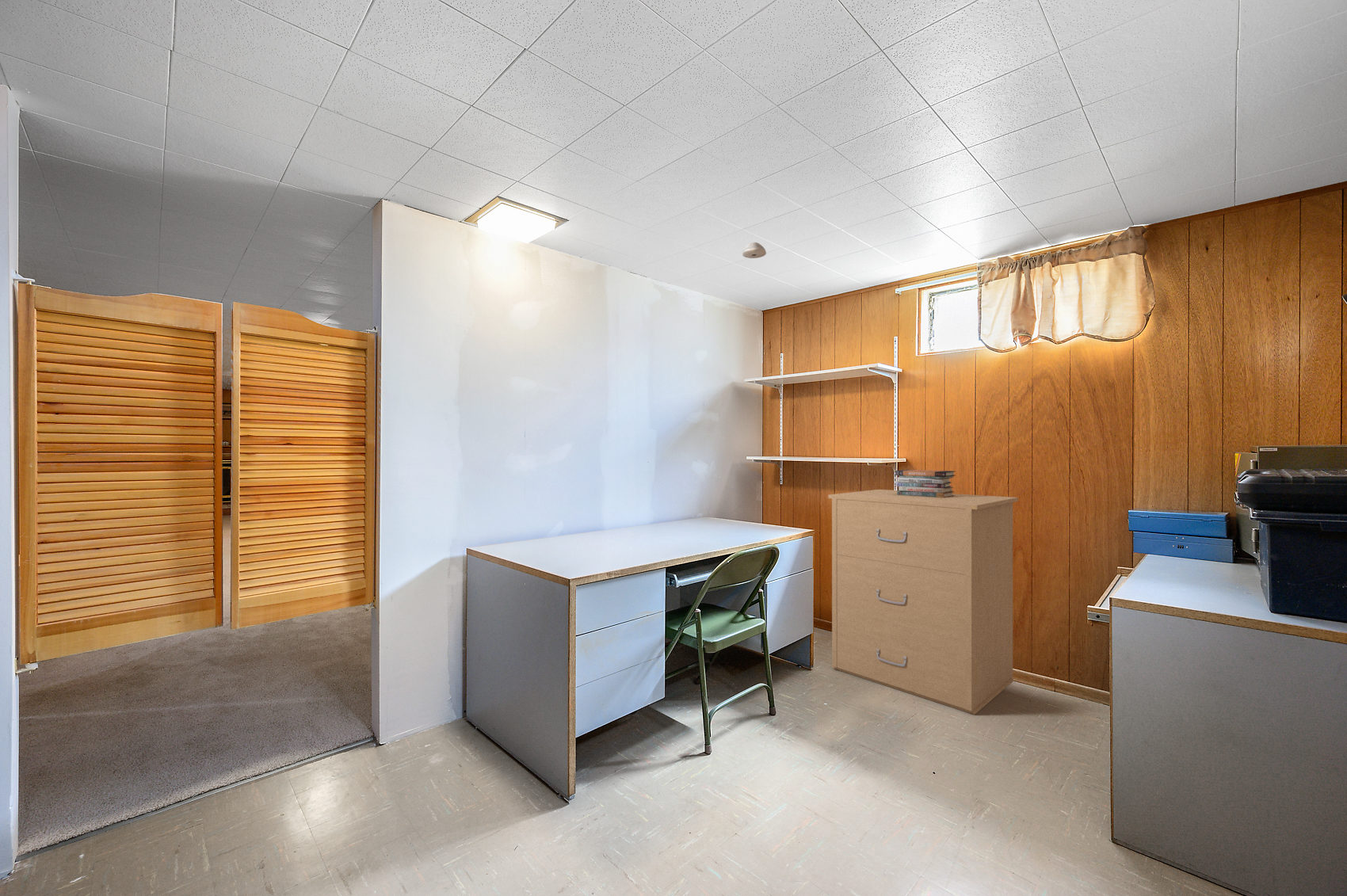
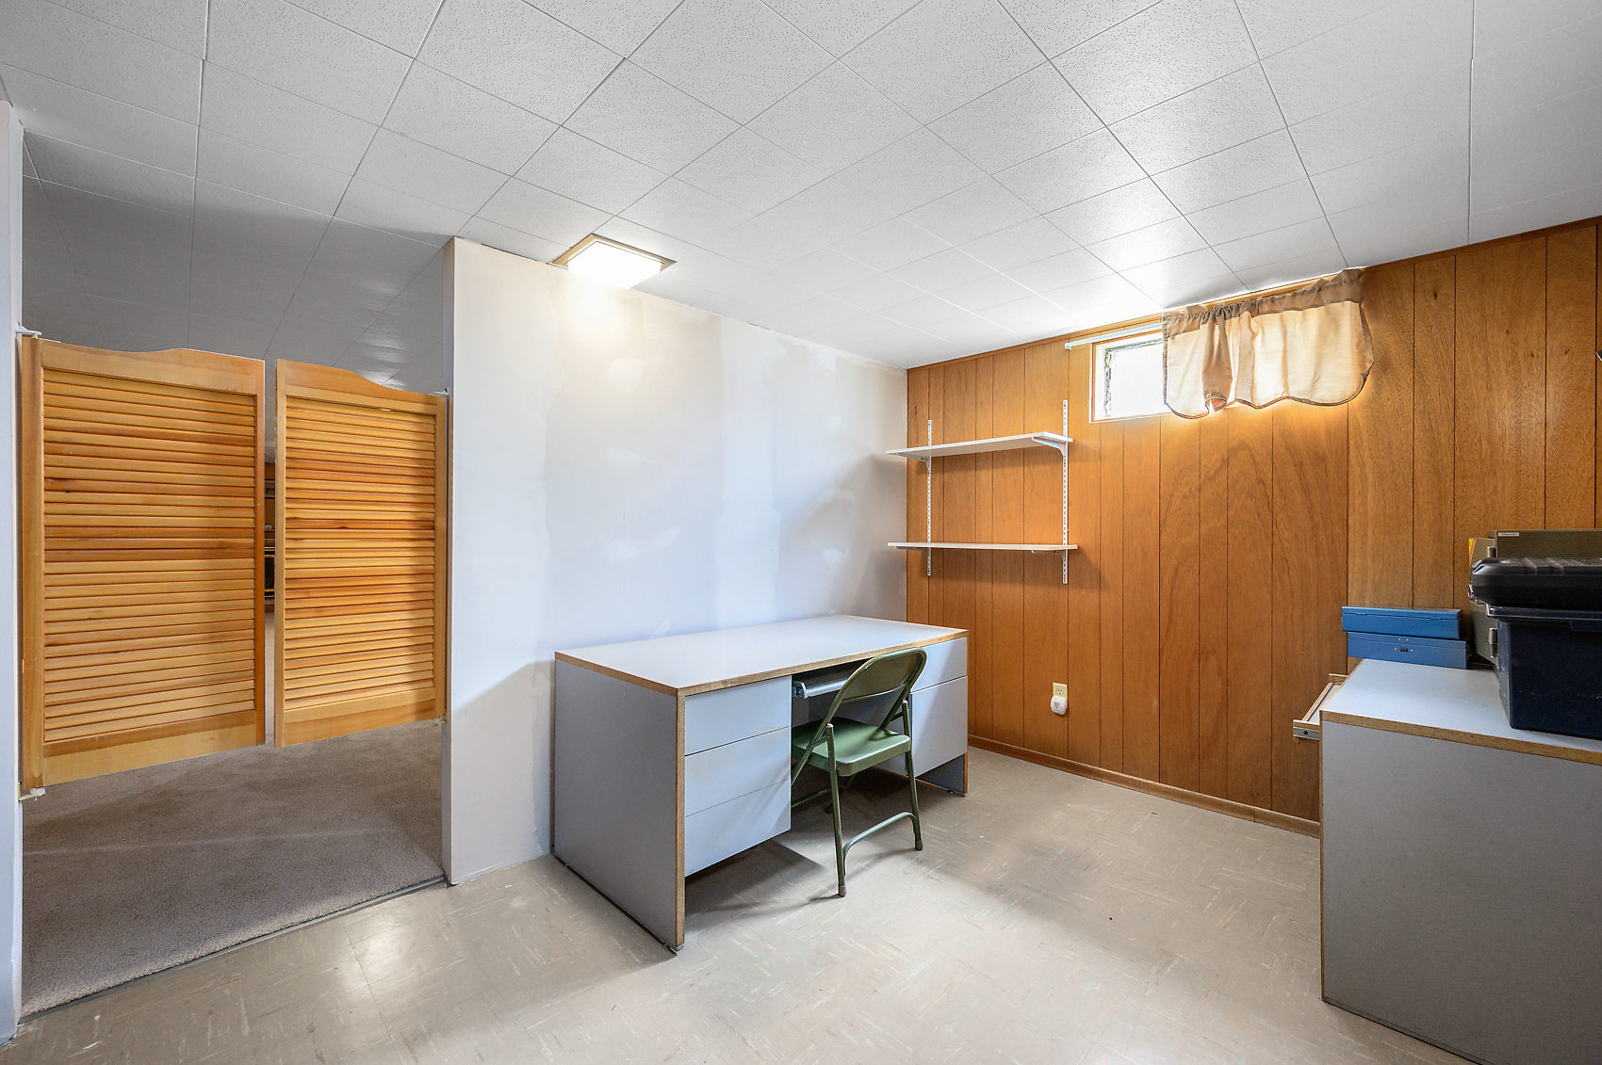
- book stack [895,469,956,498]
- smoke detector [741,242,767,259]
- filing cabinet [827,489,1019,715]
